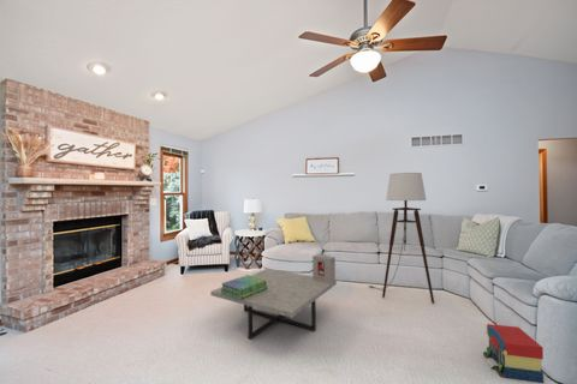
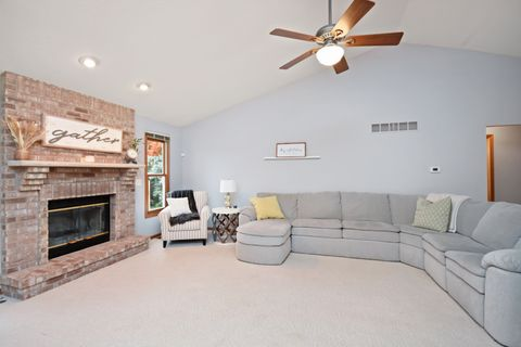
- toy house [482,323,545,384]
- decorative box [311,253,337,283]
- coffee table [209,268,338,341]
- floor lamp [368,172,435,305]
- stack of books [220,274,268,300]
